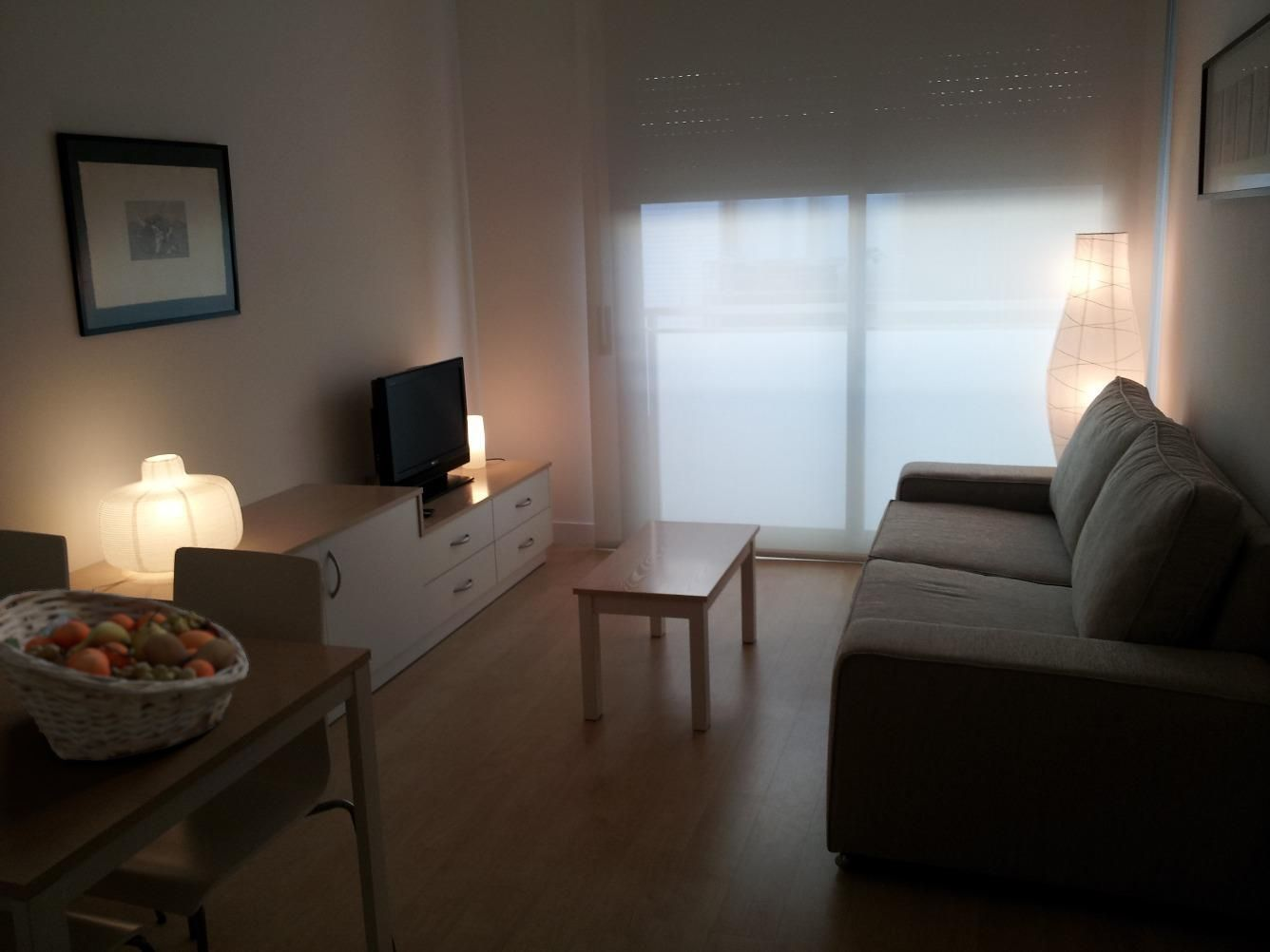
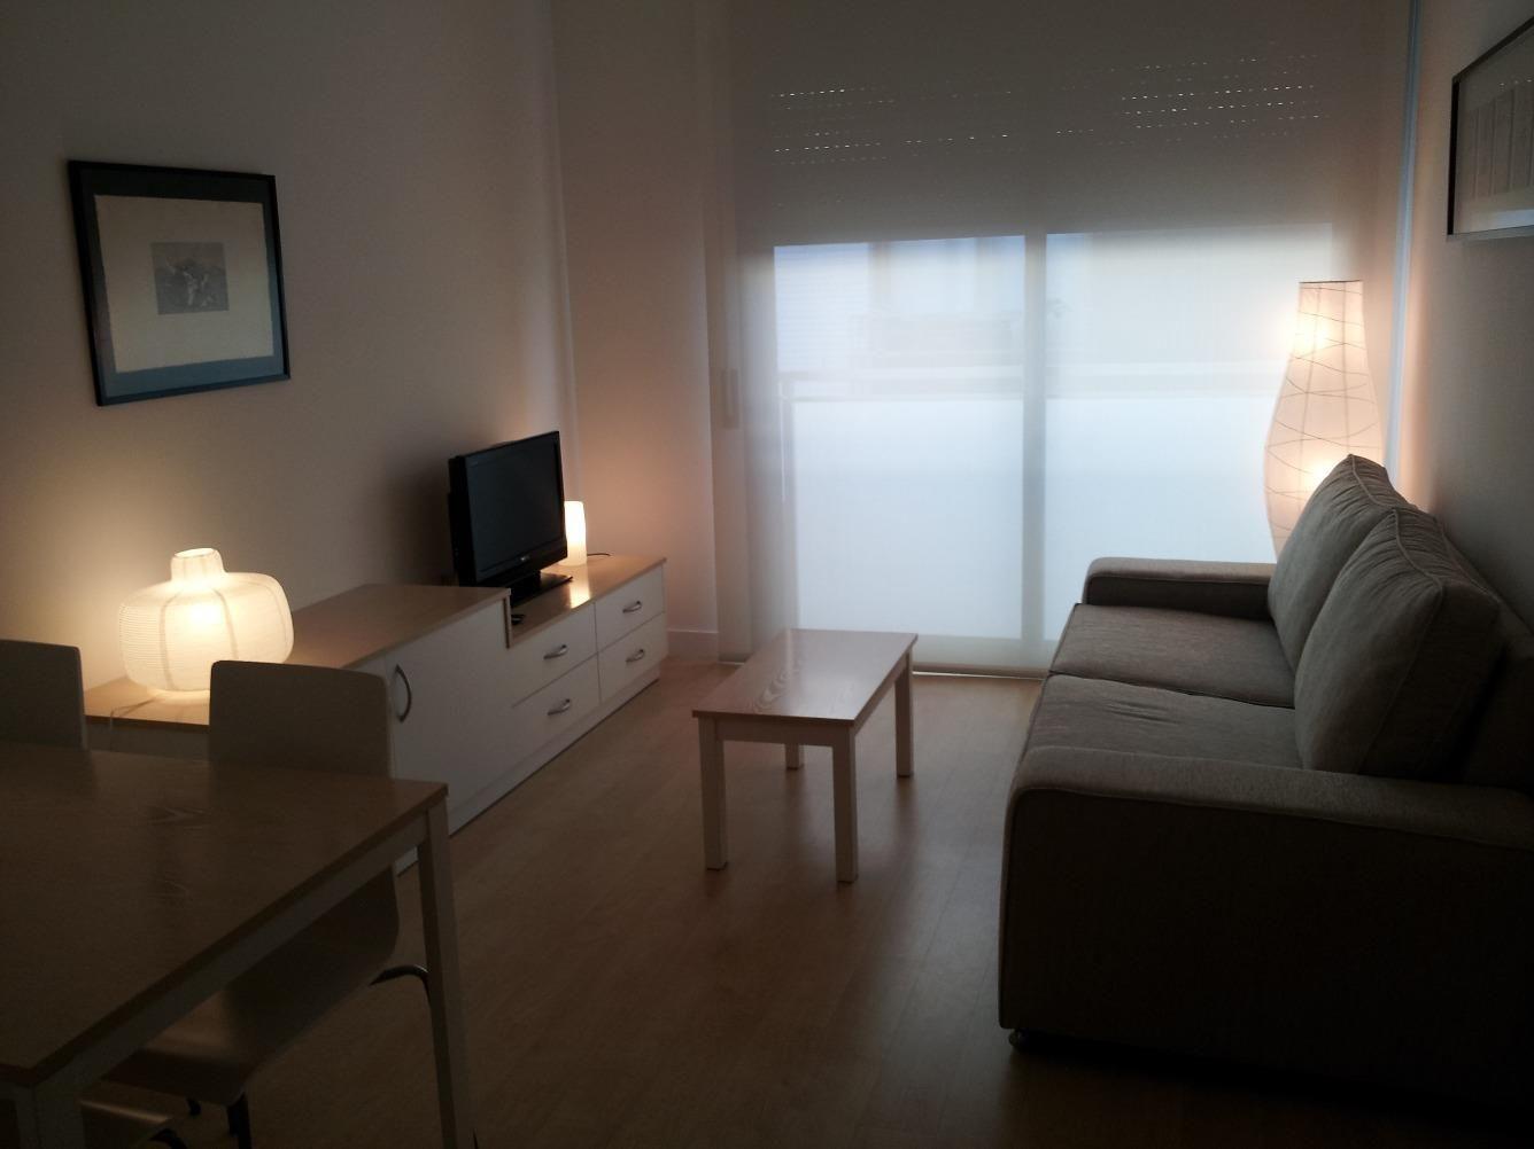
- fruit basket [0,588,250,762]
